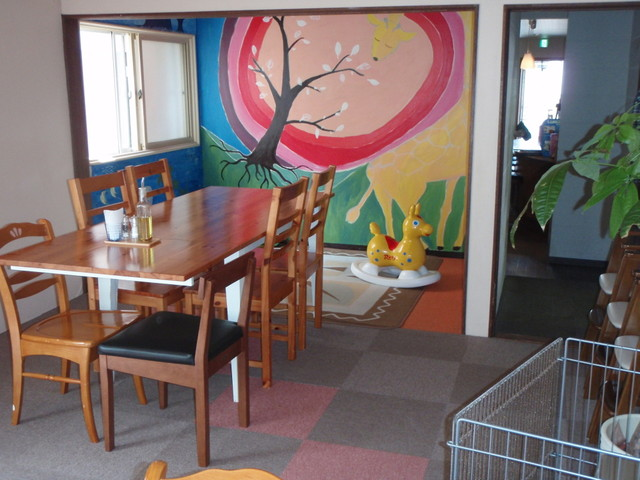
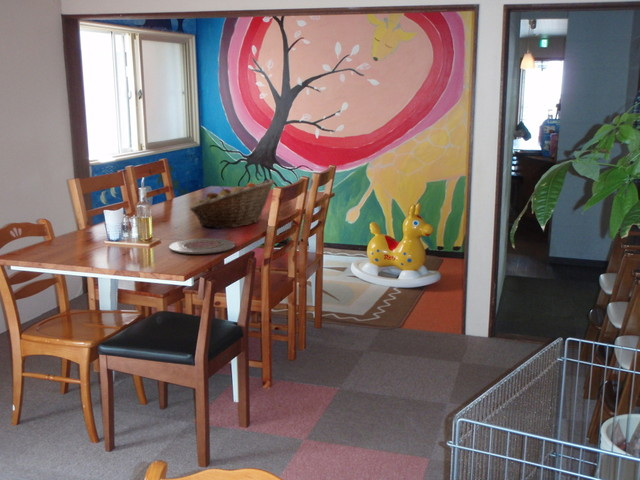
+ plate [169,237,236,255]
+ fruit basket [189,178,276,229]
